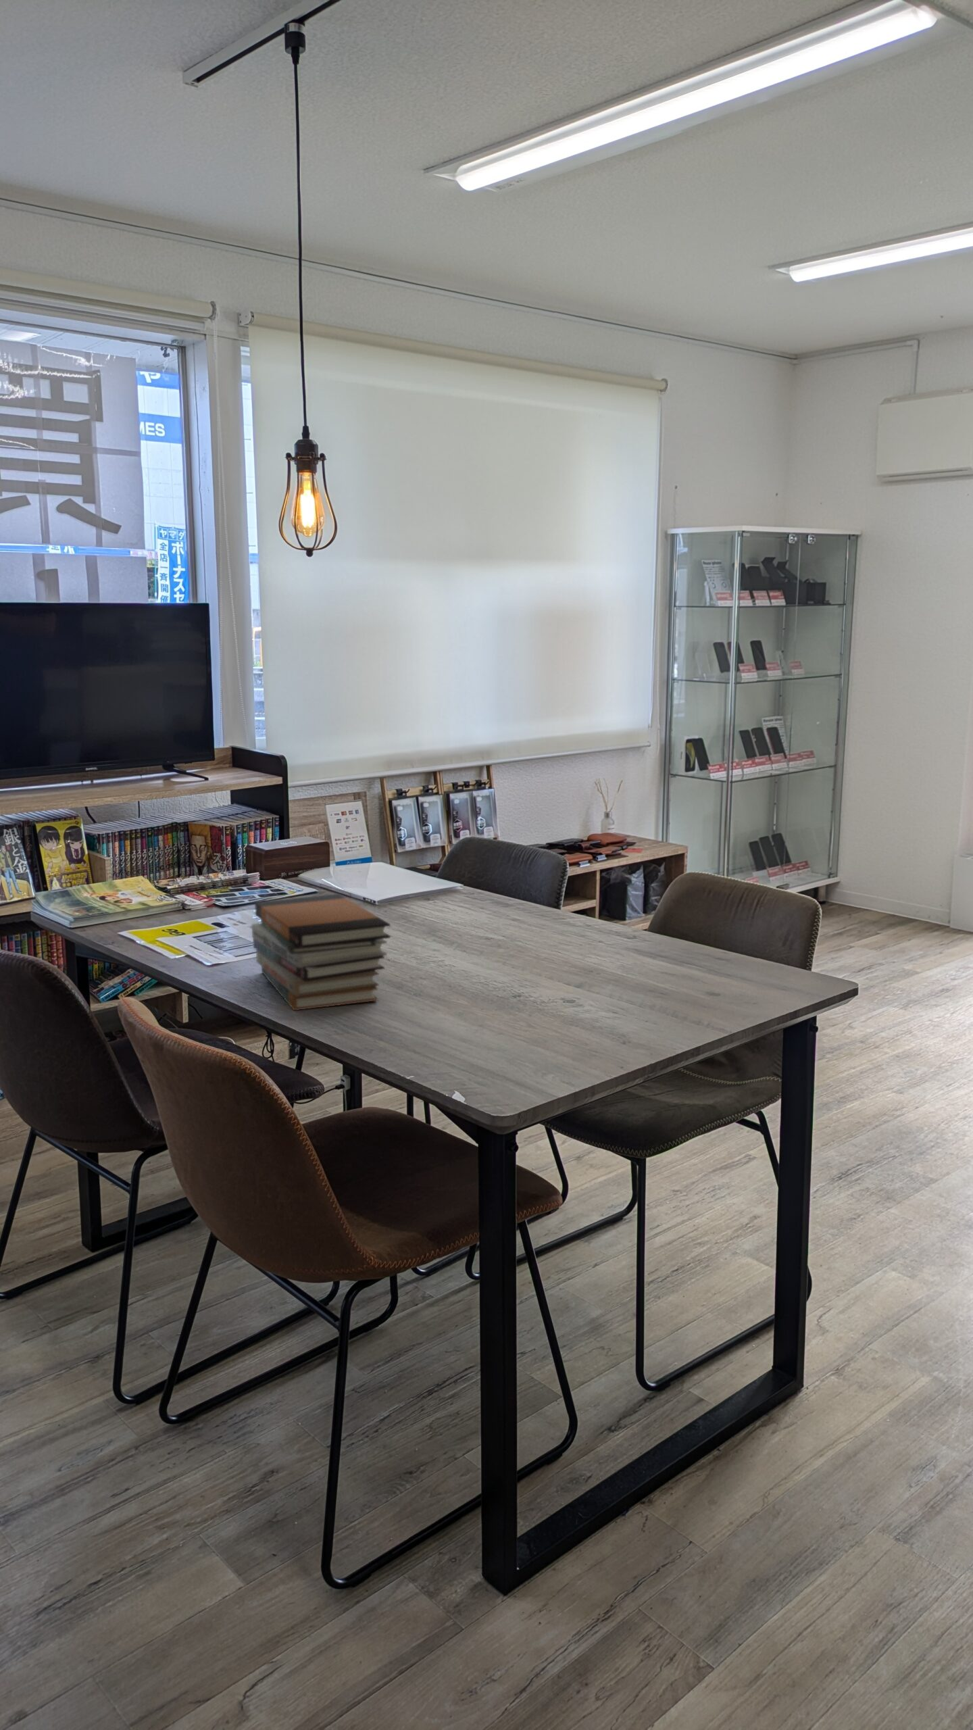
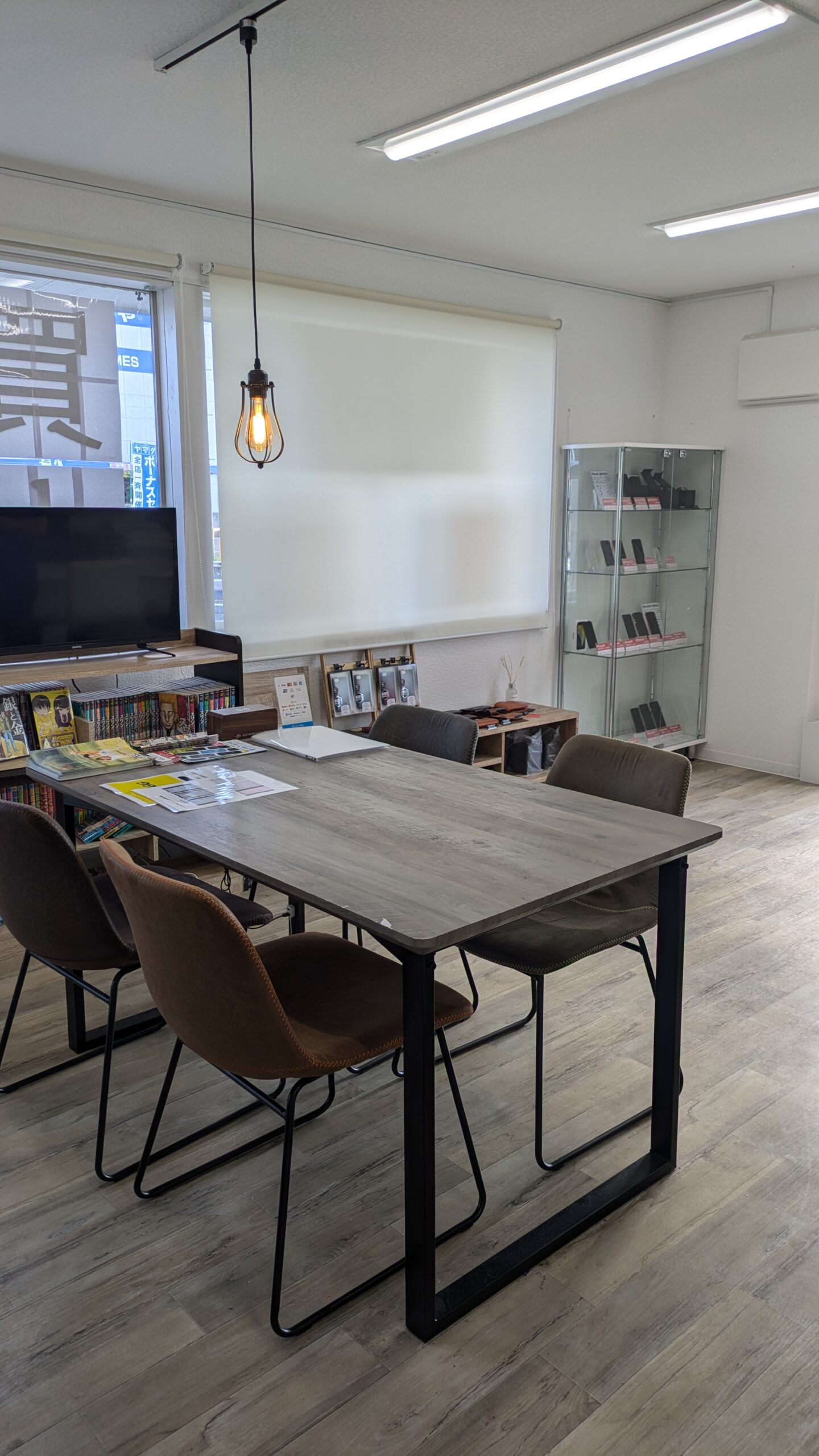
- book stack [251,894,391,1011]
